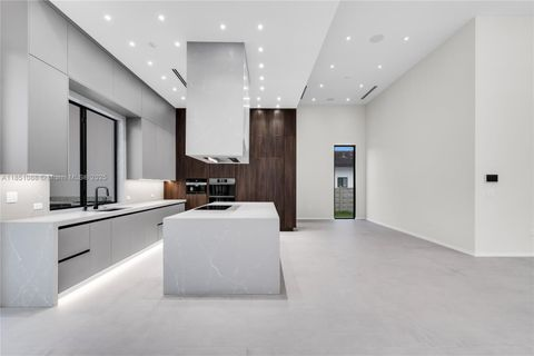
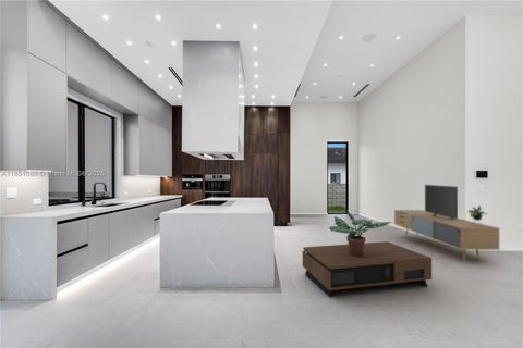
+ potted plant [328,209,393,257]
+ coffee table [302,240,433,298]
+ media console [393,184,500,262]
